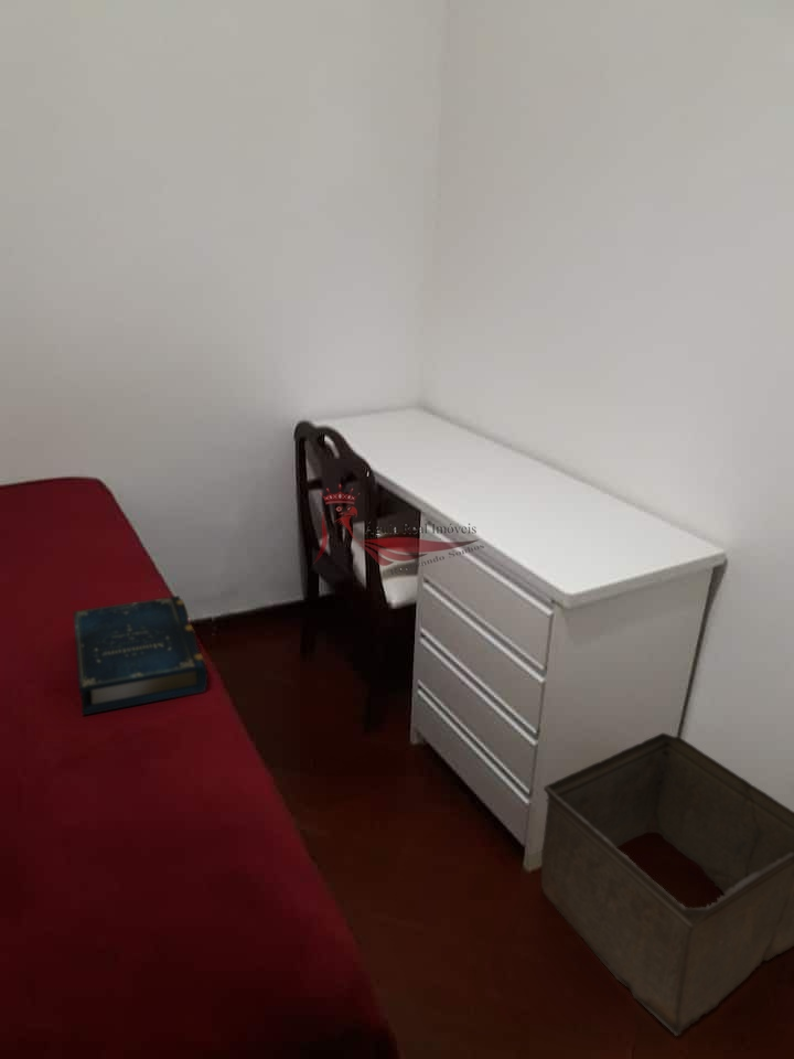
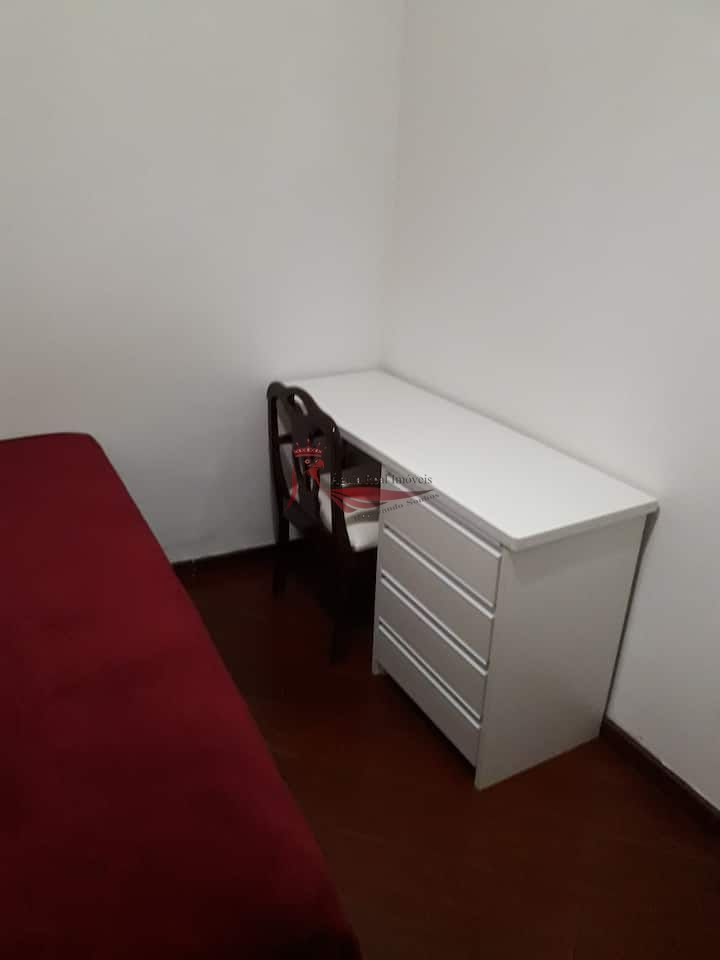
- book [73,595,210,717]
- storage bin [539,731,794,1037]
